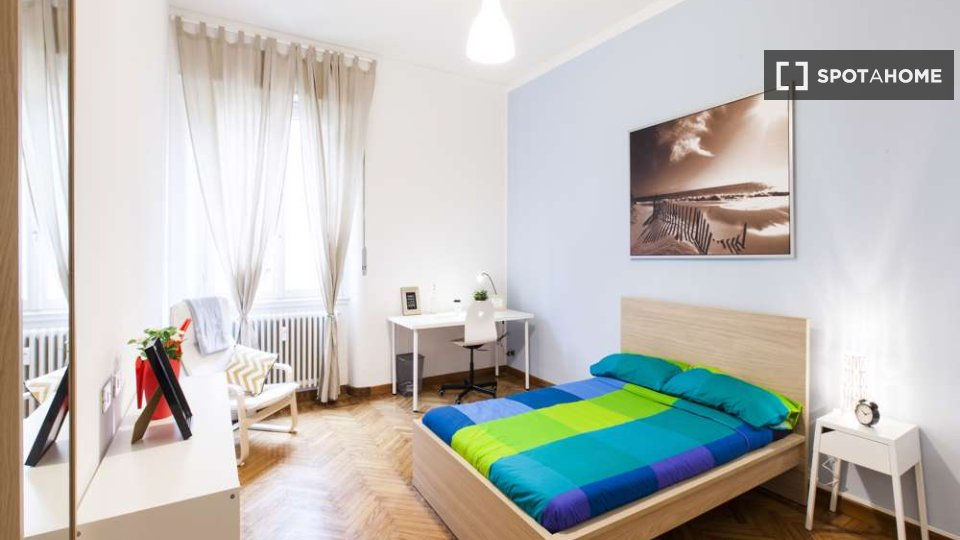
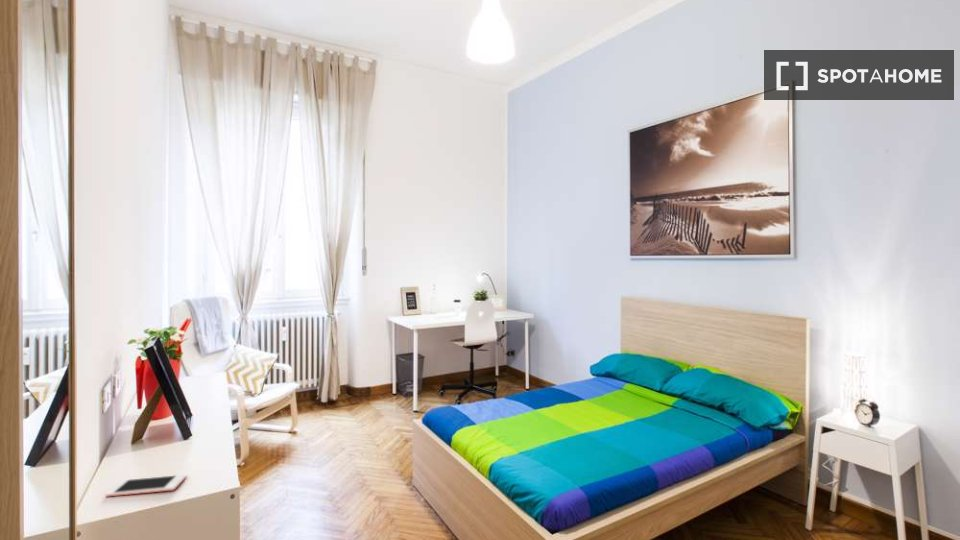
+ cell phone [104,474,187,498]
